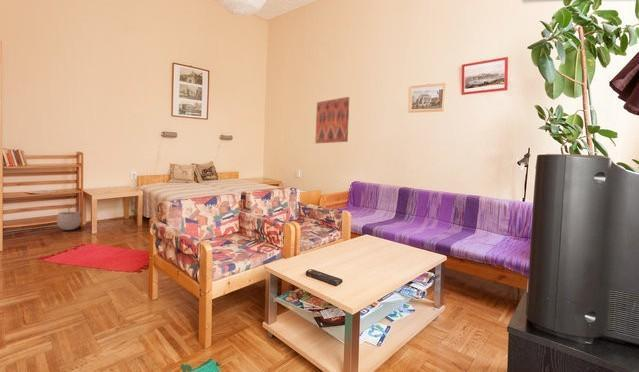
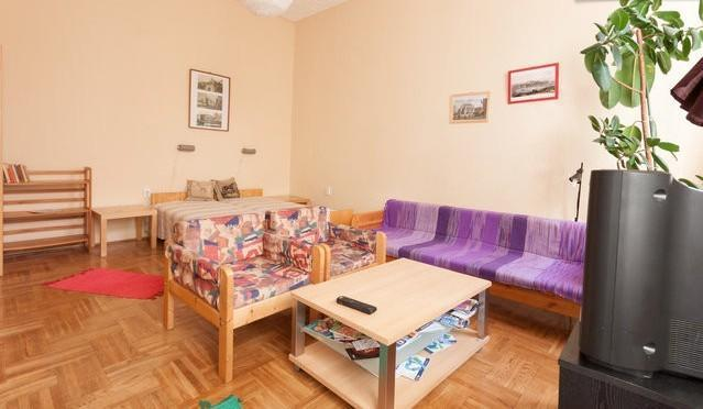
- wall art [314,96,350,144]
- plant pot [56,207,82,231]
